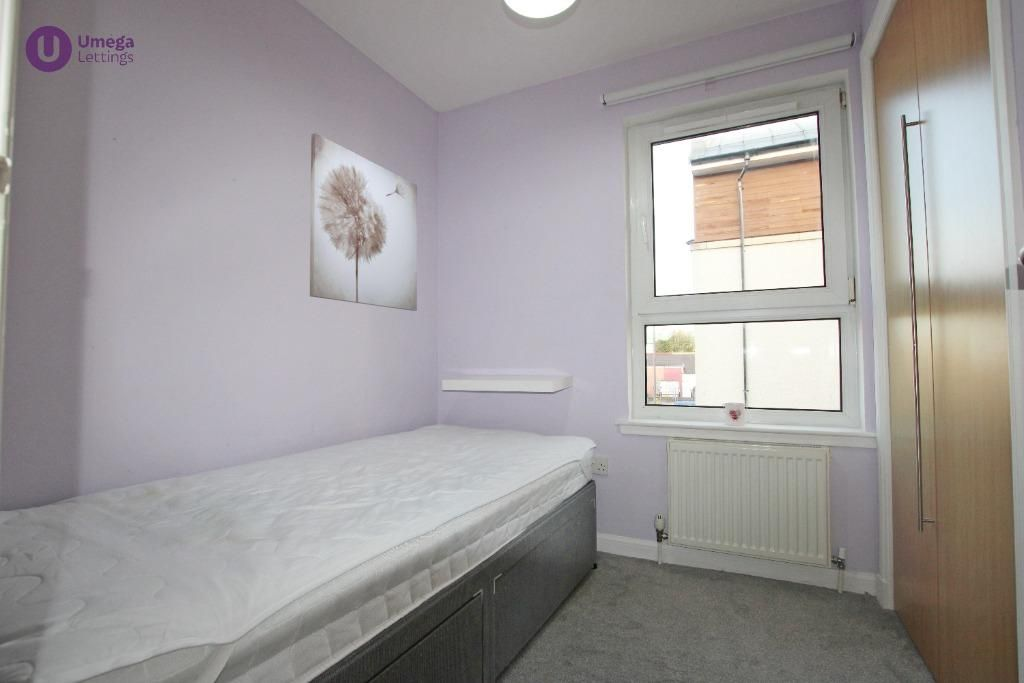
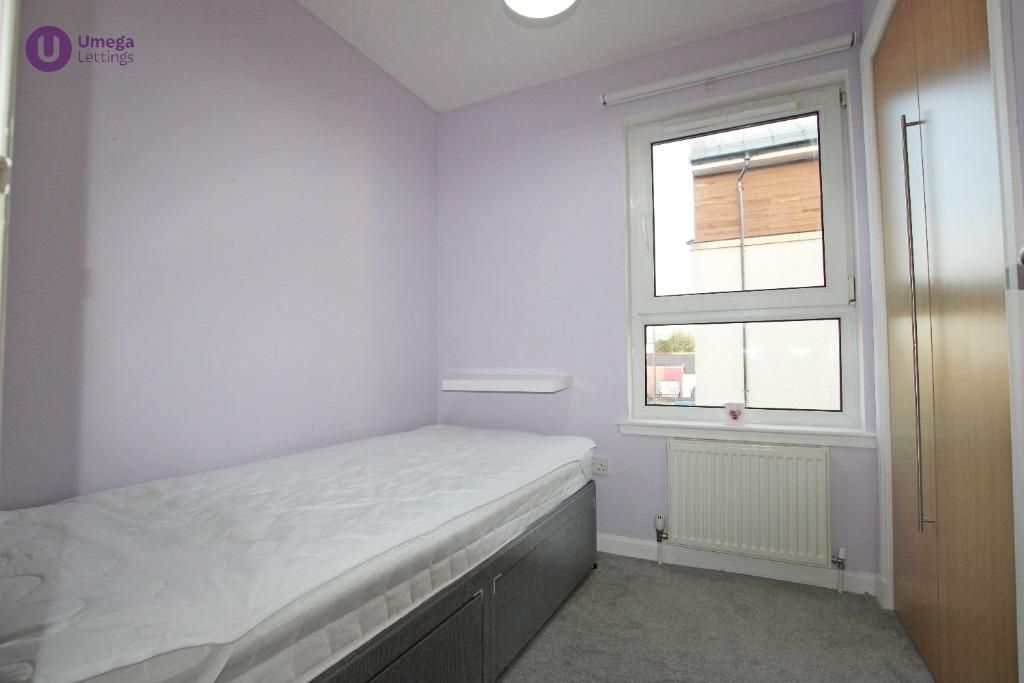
- wall art [309,132,418,312]
